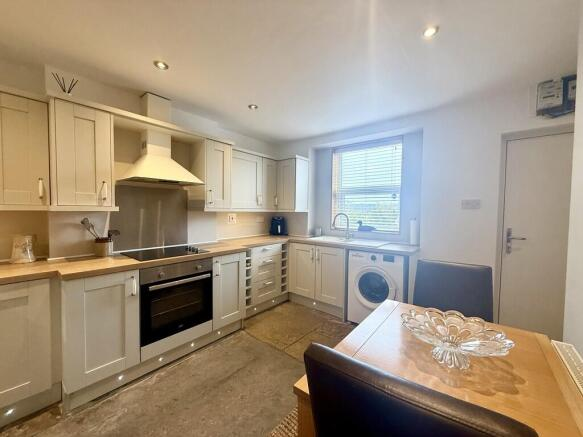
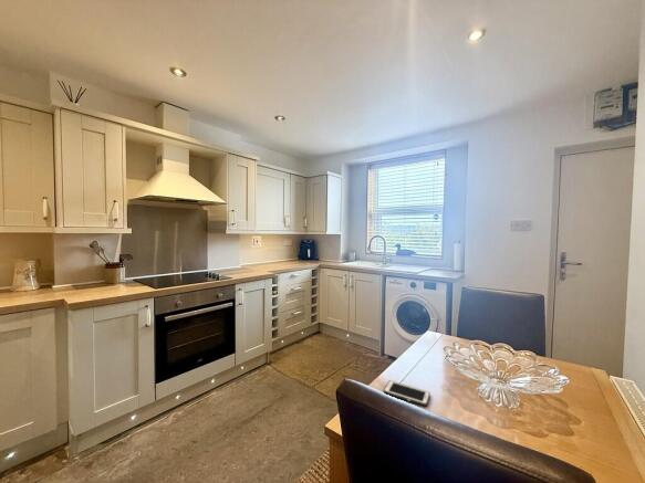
+ cell phone [383,380,431,407]
